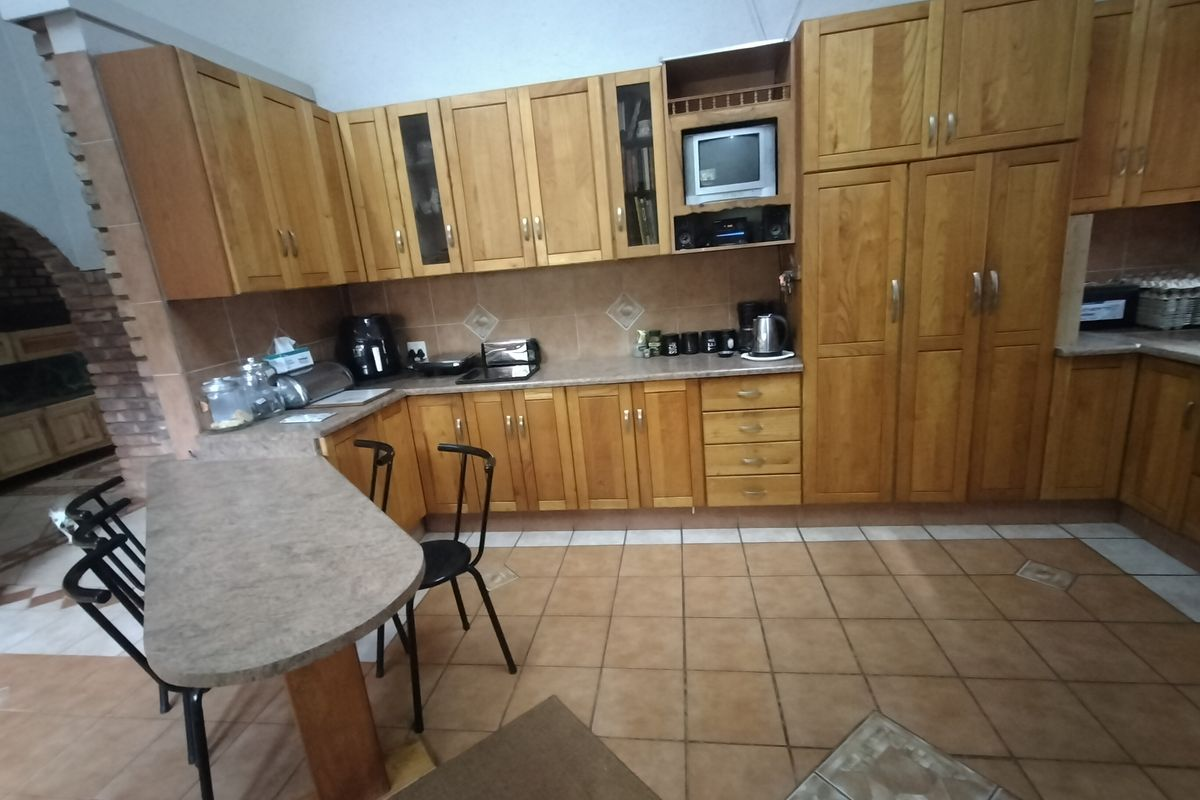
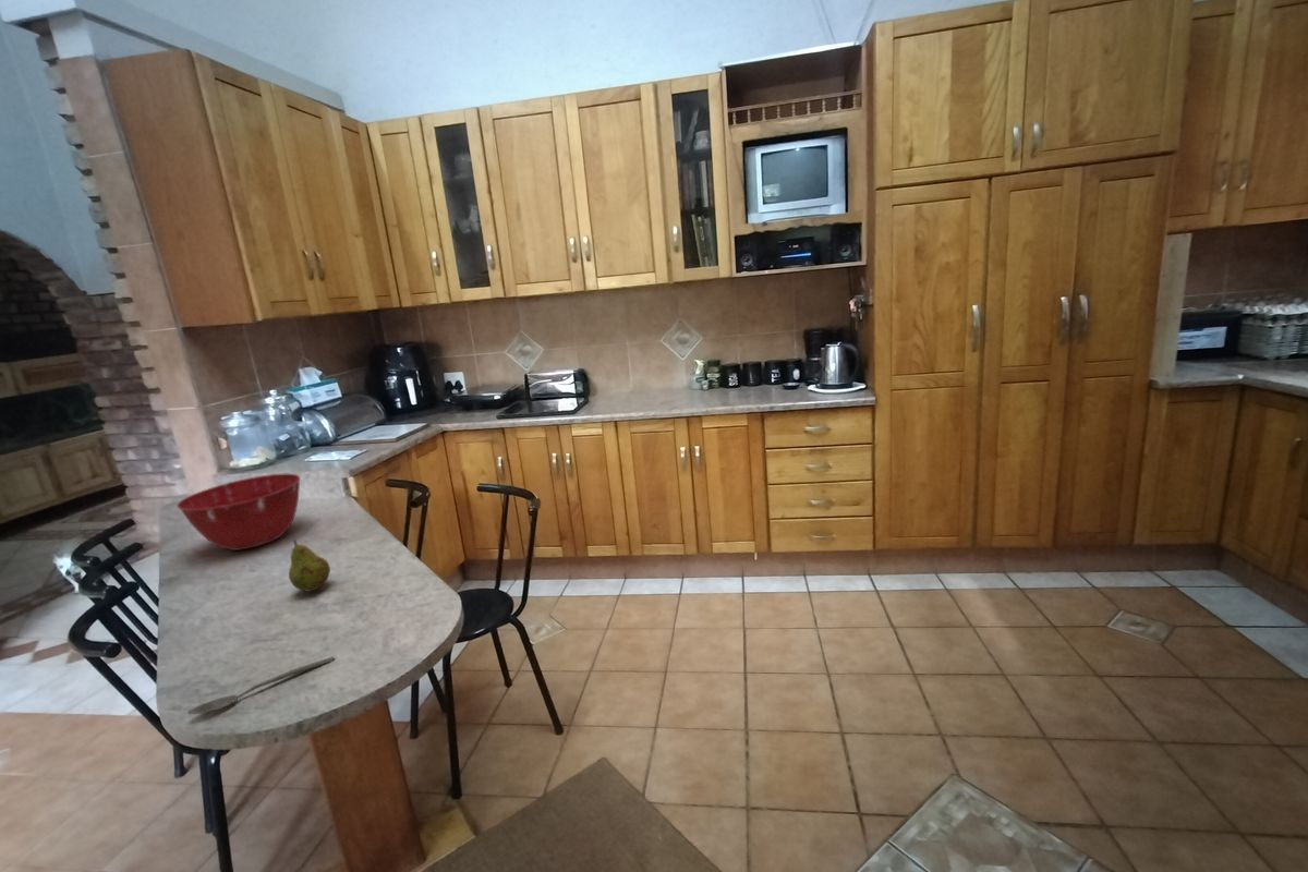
+ mixing bowl [175,473,302,552]
+ fruit [288,538,331,592]
+ spoon [186,656,336,715]
